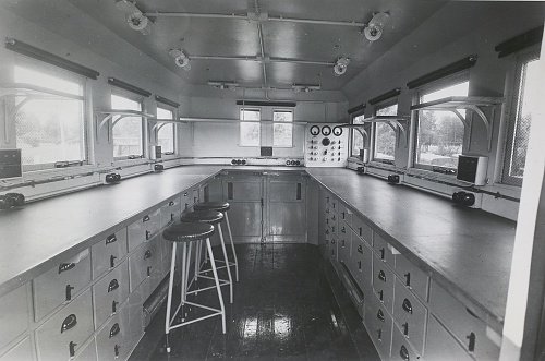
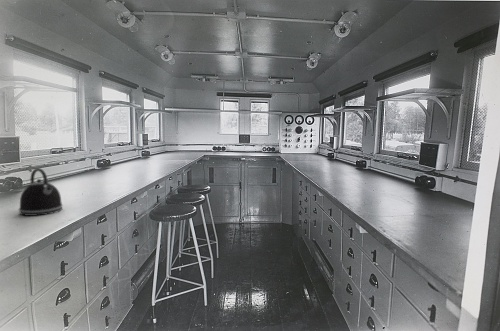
+ kettle [18,167,64,217]
